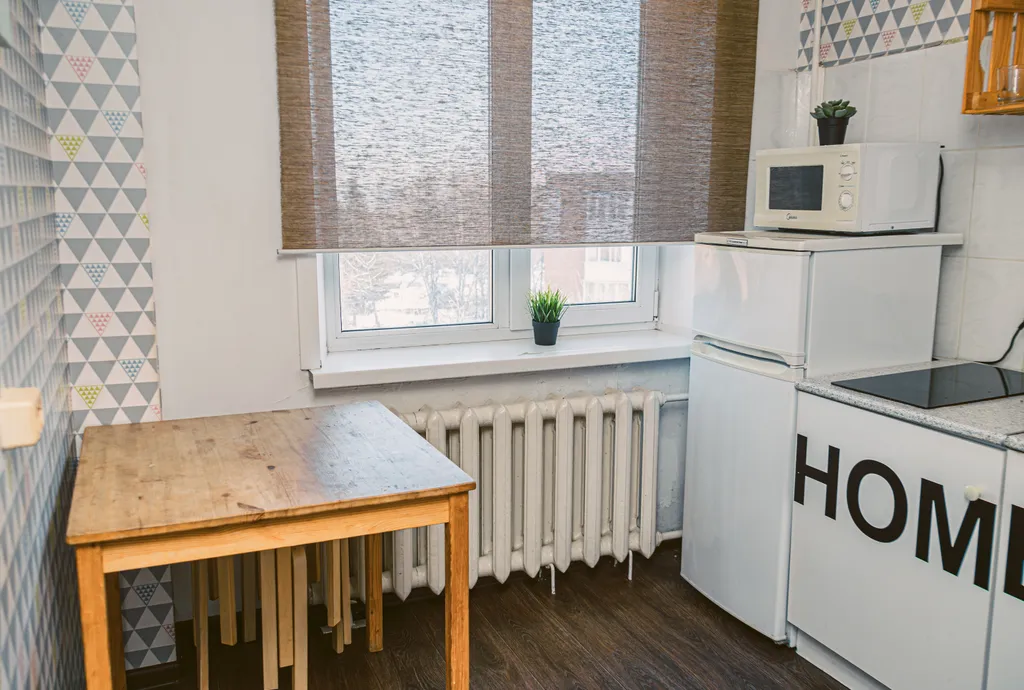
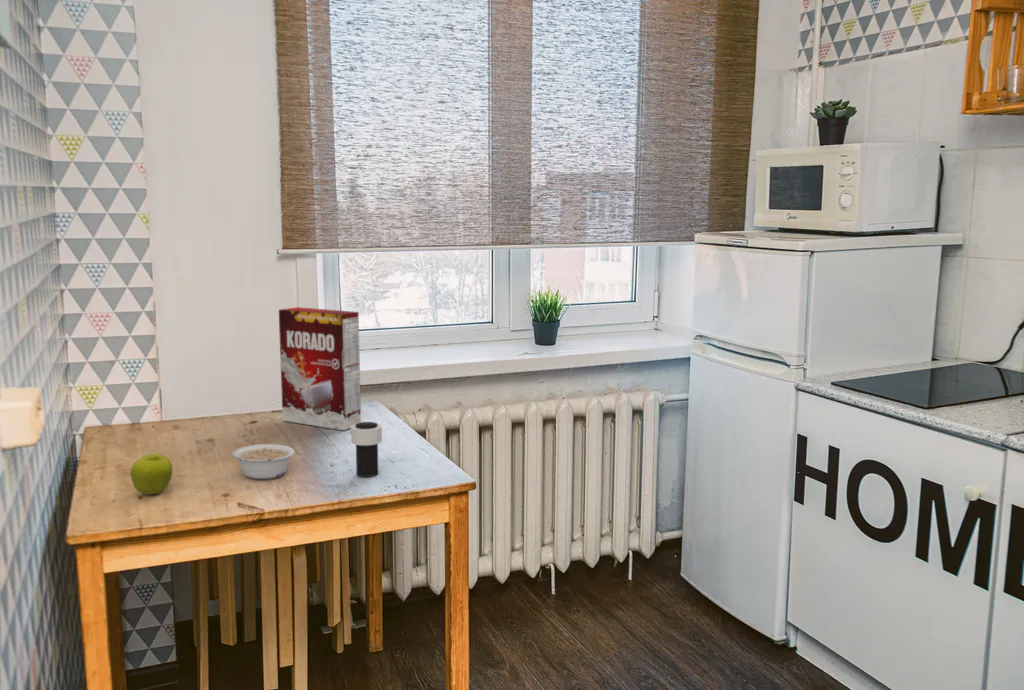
+ cup [350,421,383,478]
+ fruit [130,453,174,496]
+ cereal box [278,306,362,431]
+ legume [231,443,296,480]
